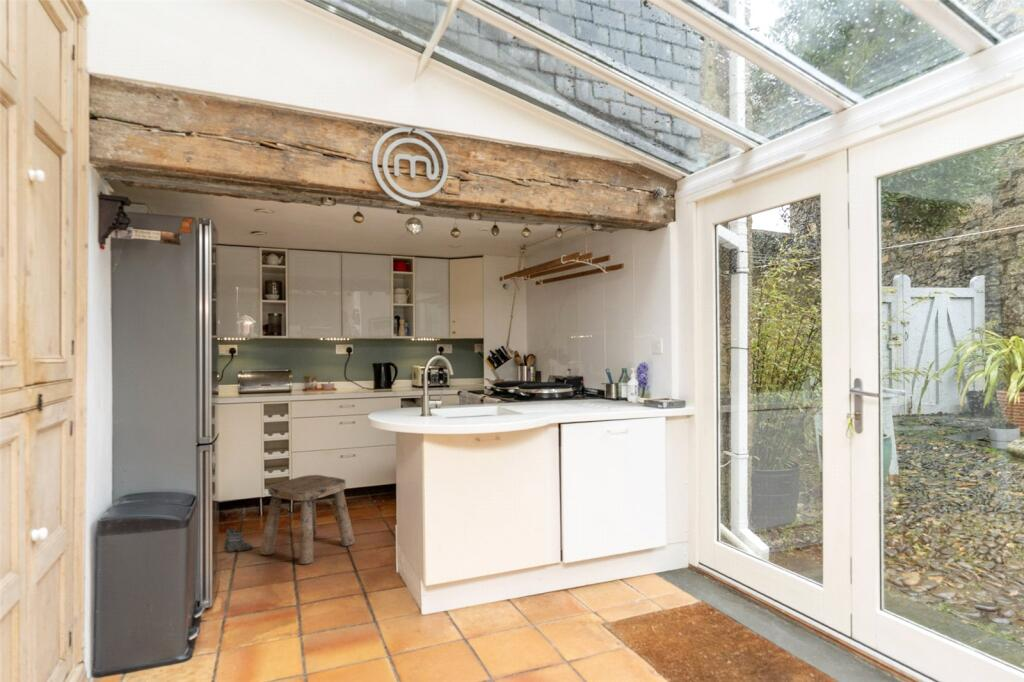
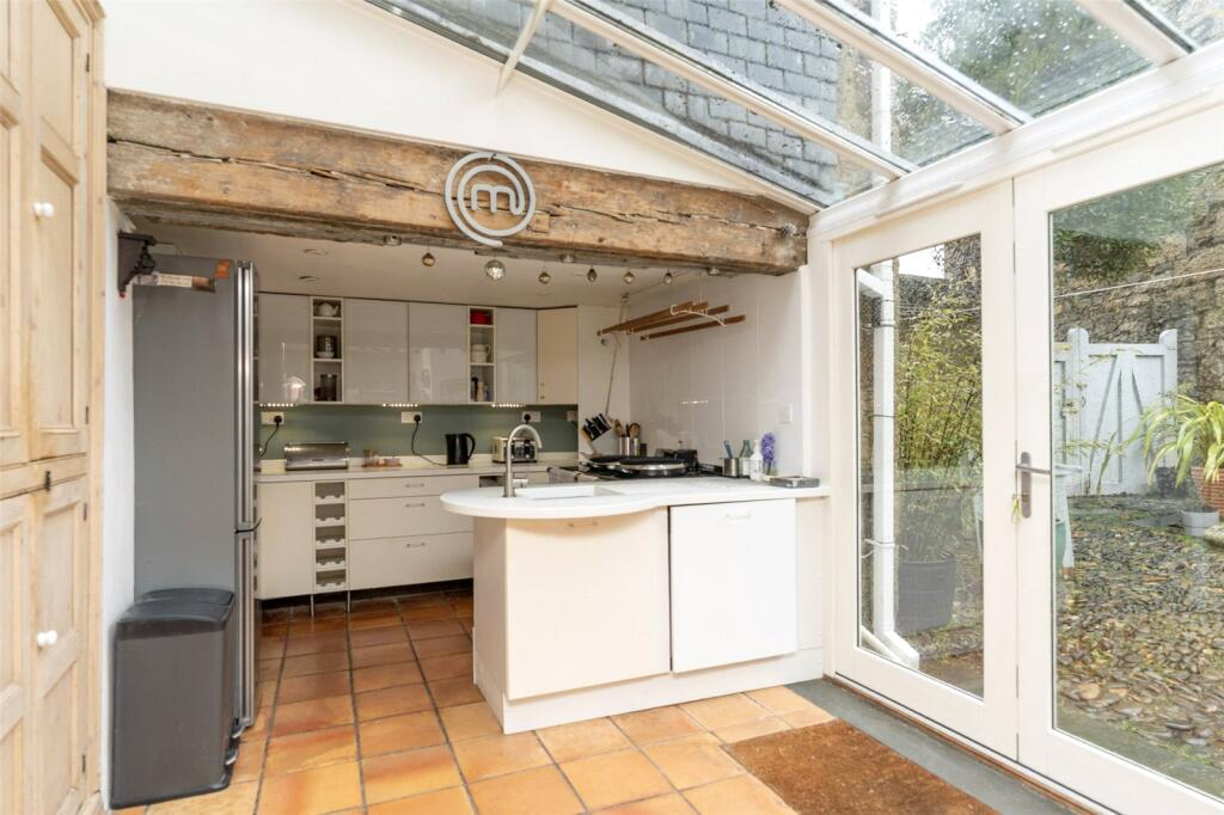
- boots [223,527,254,554]
- stool [259,474,356,565]
